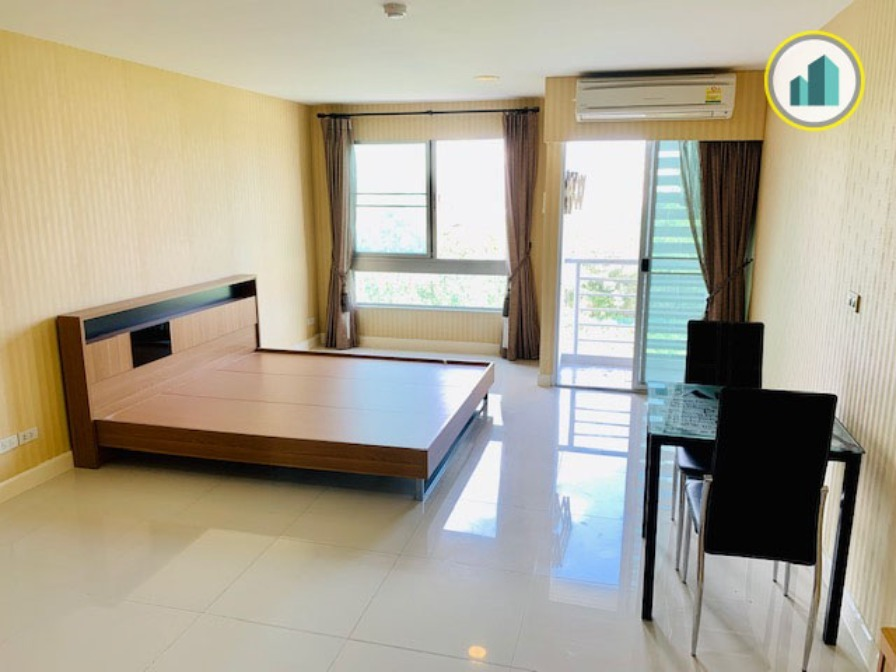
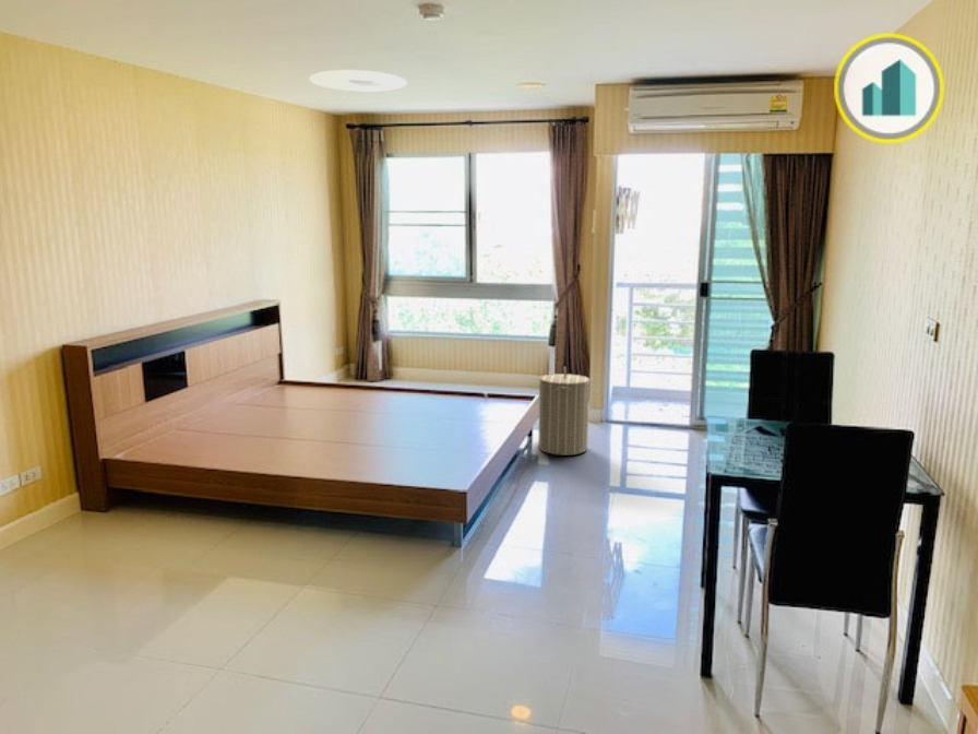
+ laundry hamper [537,366,591,457]
+ ceiling light [309,69,408,93]
